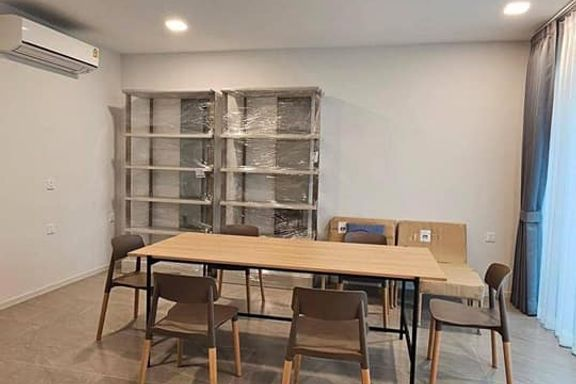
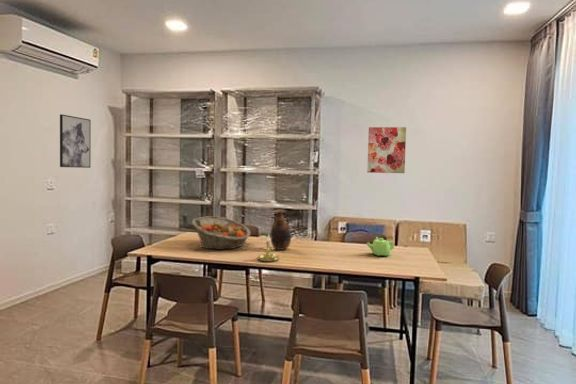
+ wall art [366,126,407,174]
+ candle holder [256,233,280,263]
+ fruit basket [191,215,252,250]
+ wall art [59,113,92,169]
+ teapot [365,236,395,257]
+ vase [270,208,292,251]
